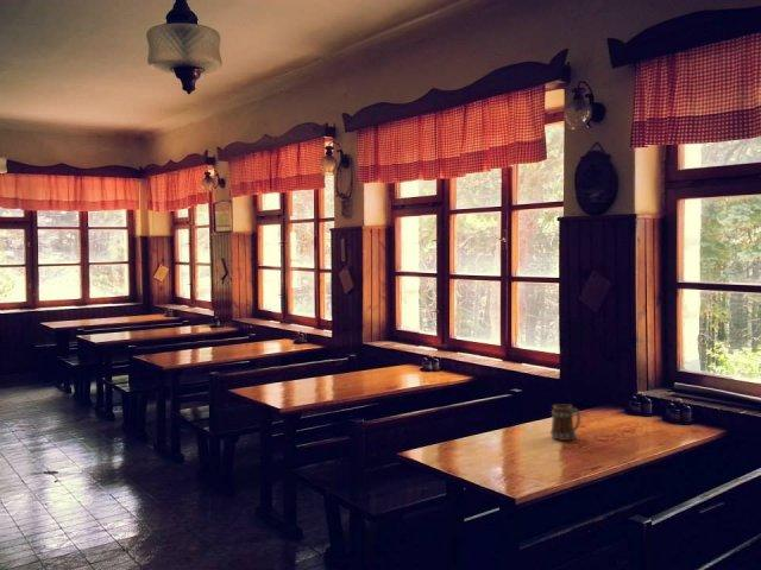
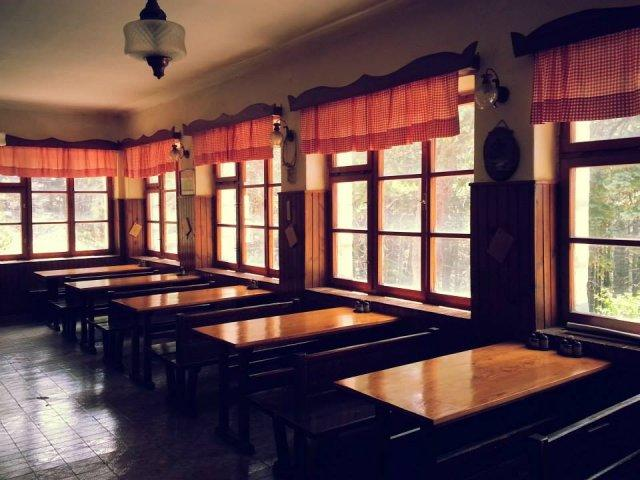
- beer mug [549,404,581,442]
